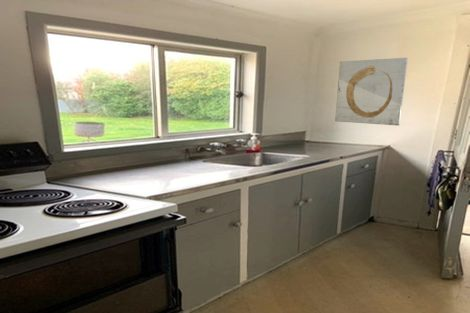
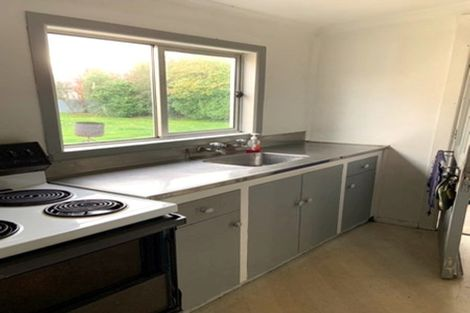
- wall art [334,57,409,127]
